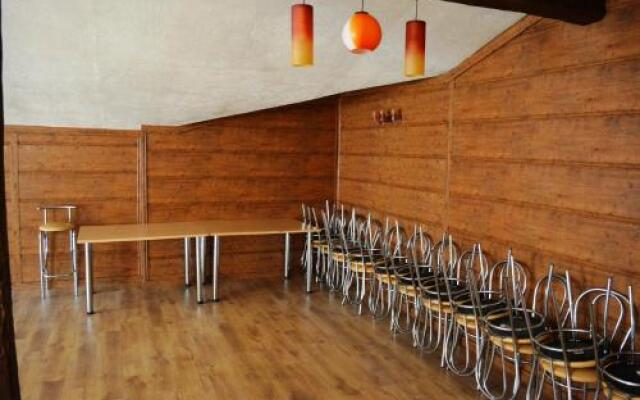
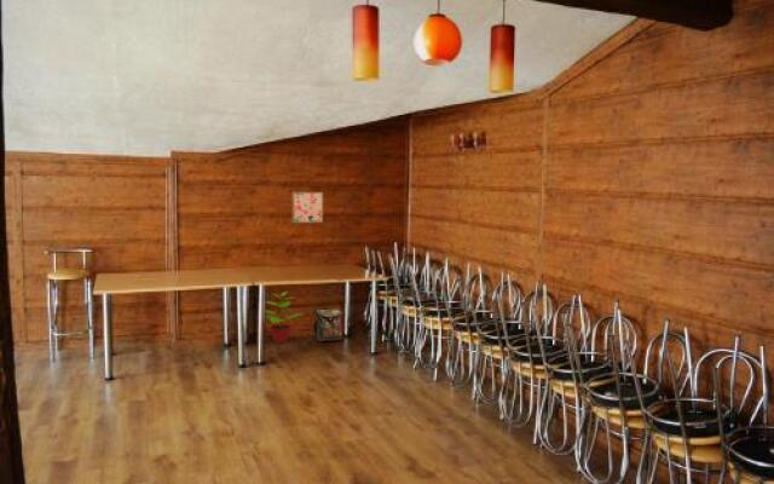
+ backpack [312,307,343,342]
+ potted plant [264,290,302,344]
+ wall art [291,191,324,224]
